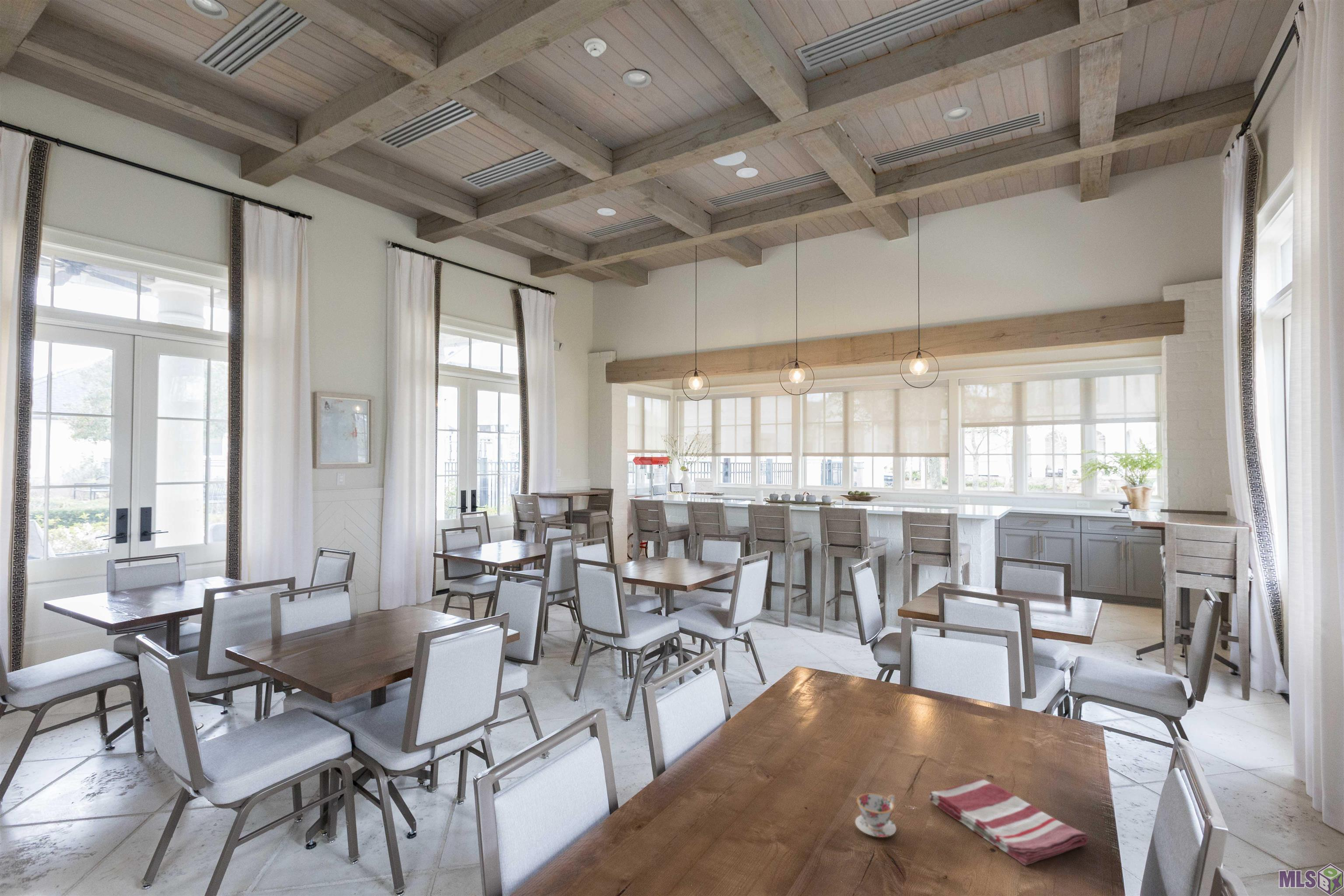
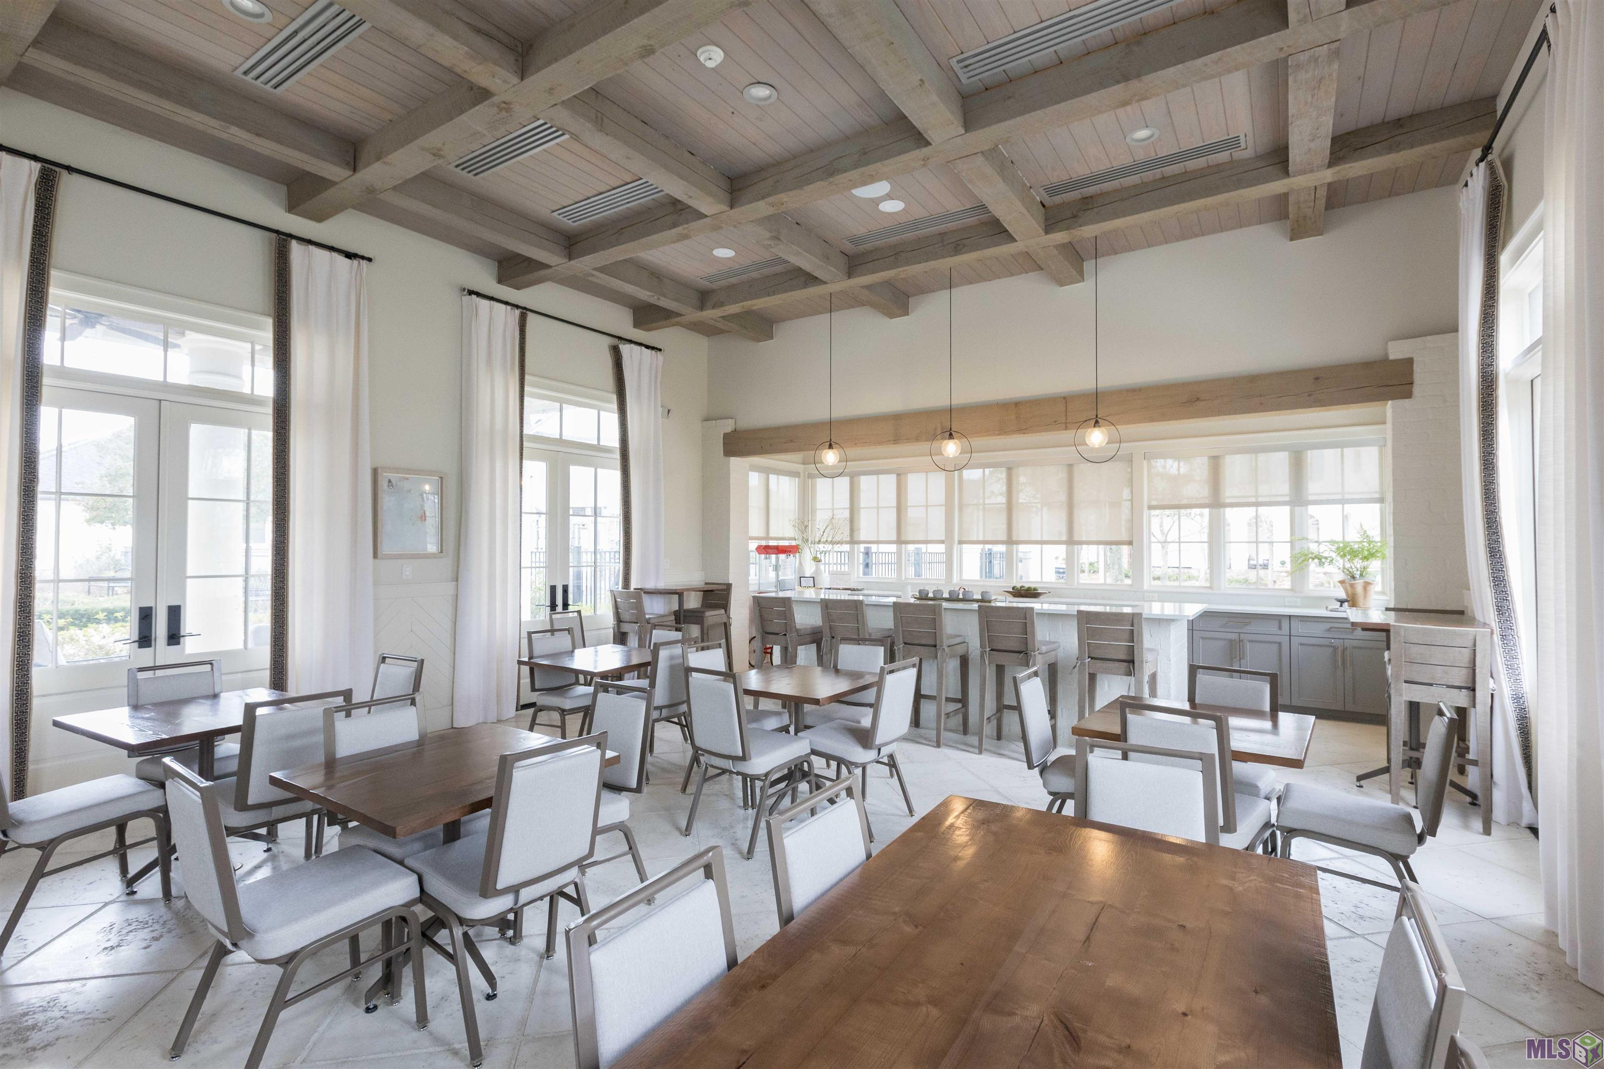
- teacup [855,793,896,838]
- dish towel [929,778,1089,866]
